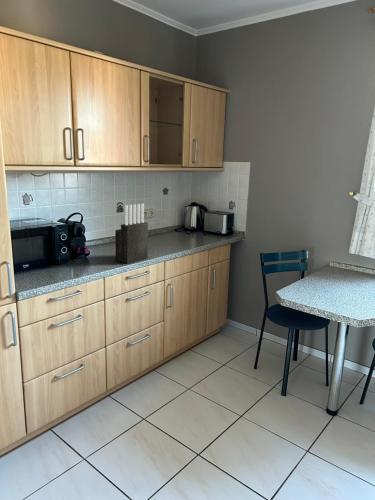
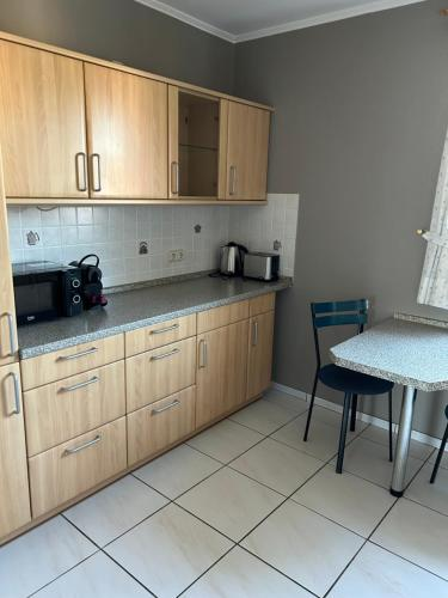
- knife block [114,203,149,265]
